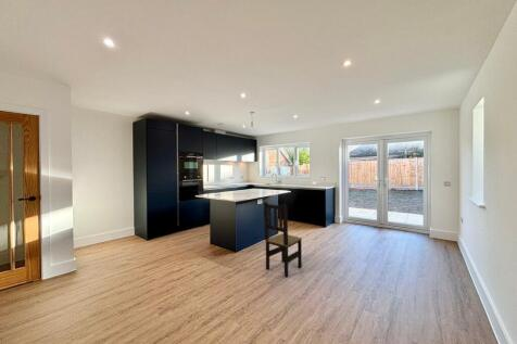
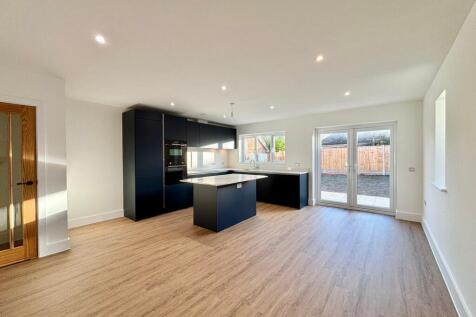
- dining chair [263,201,303,278]
